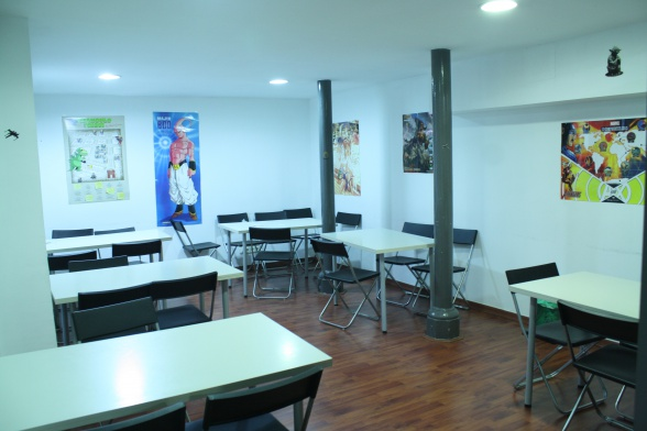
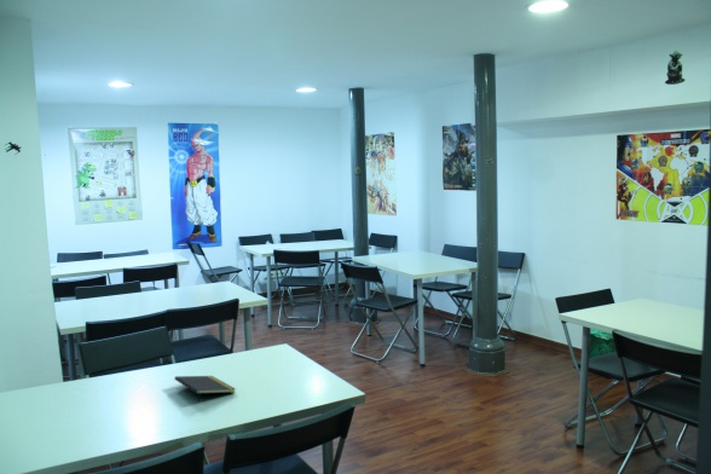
+ notepad [174,375,237,404]
